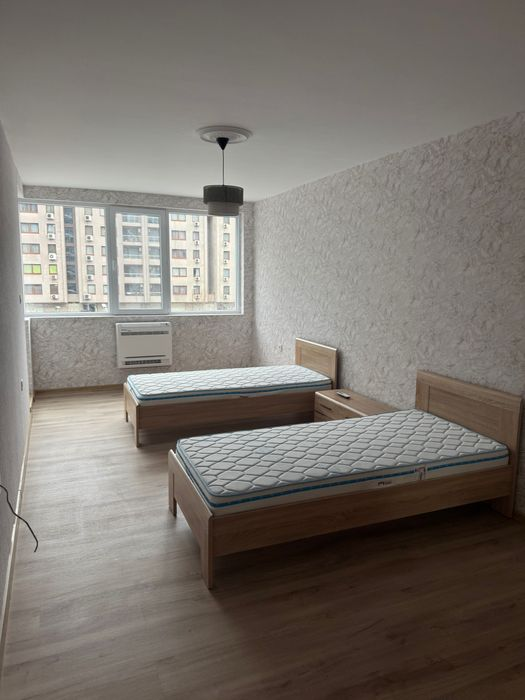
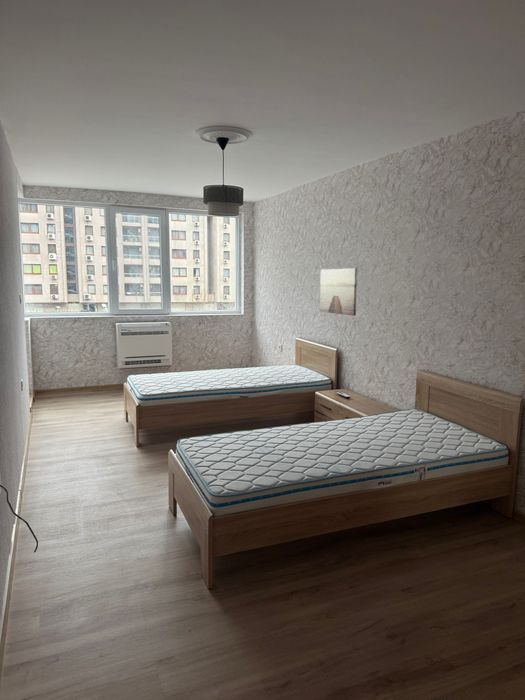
+ wall art [319,267,358,316]
